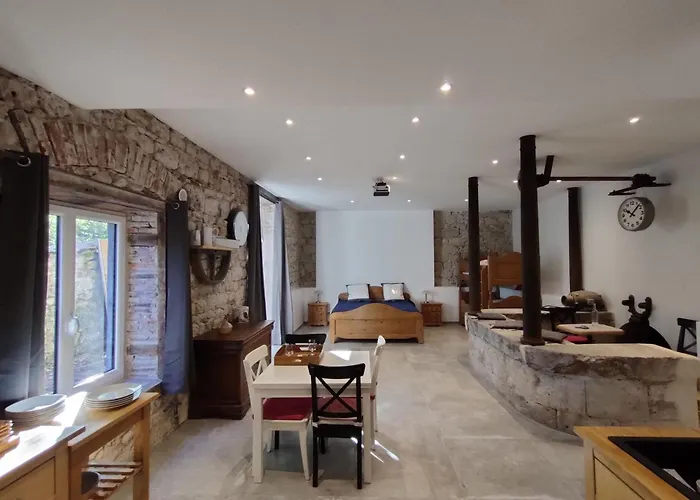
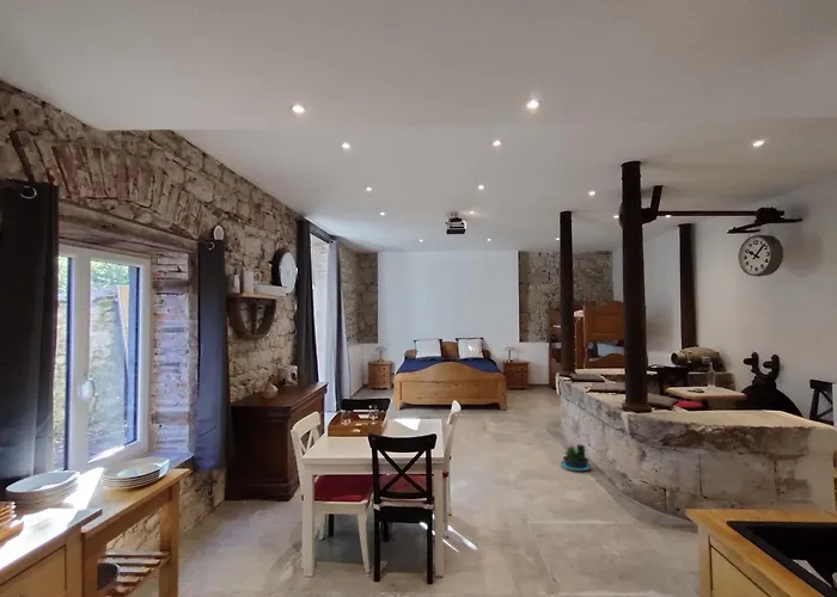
+ potted plant [560,443,593,472]
